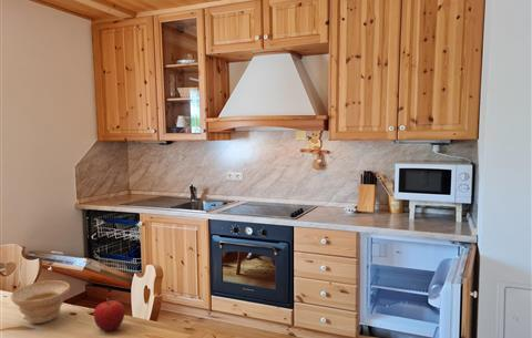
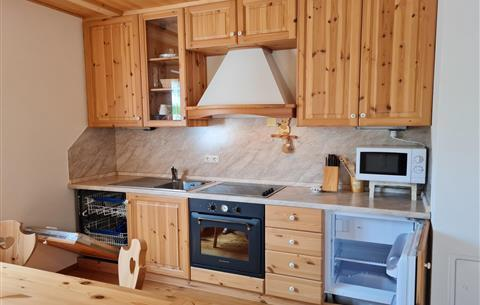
- bowl [10,279,71,325]
- fruit [93,298,125,332]
